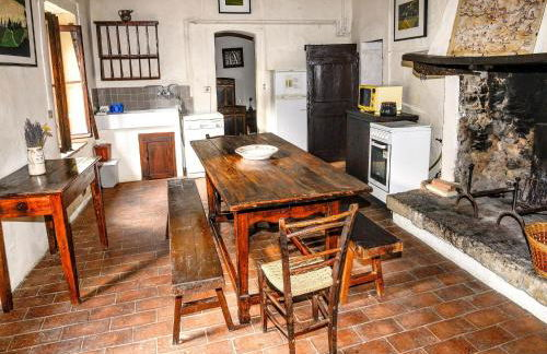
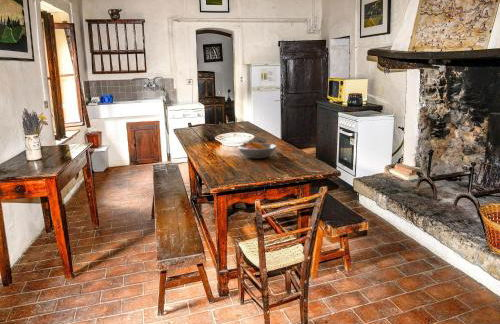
+ fruit bowl [237,141,278,160]
